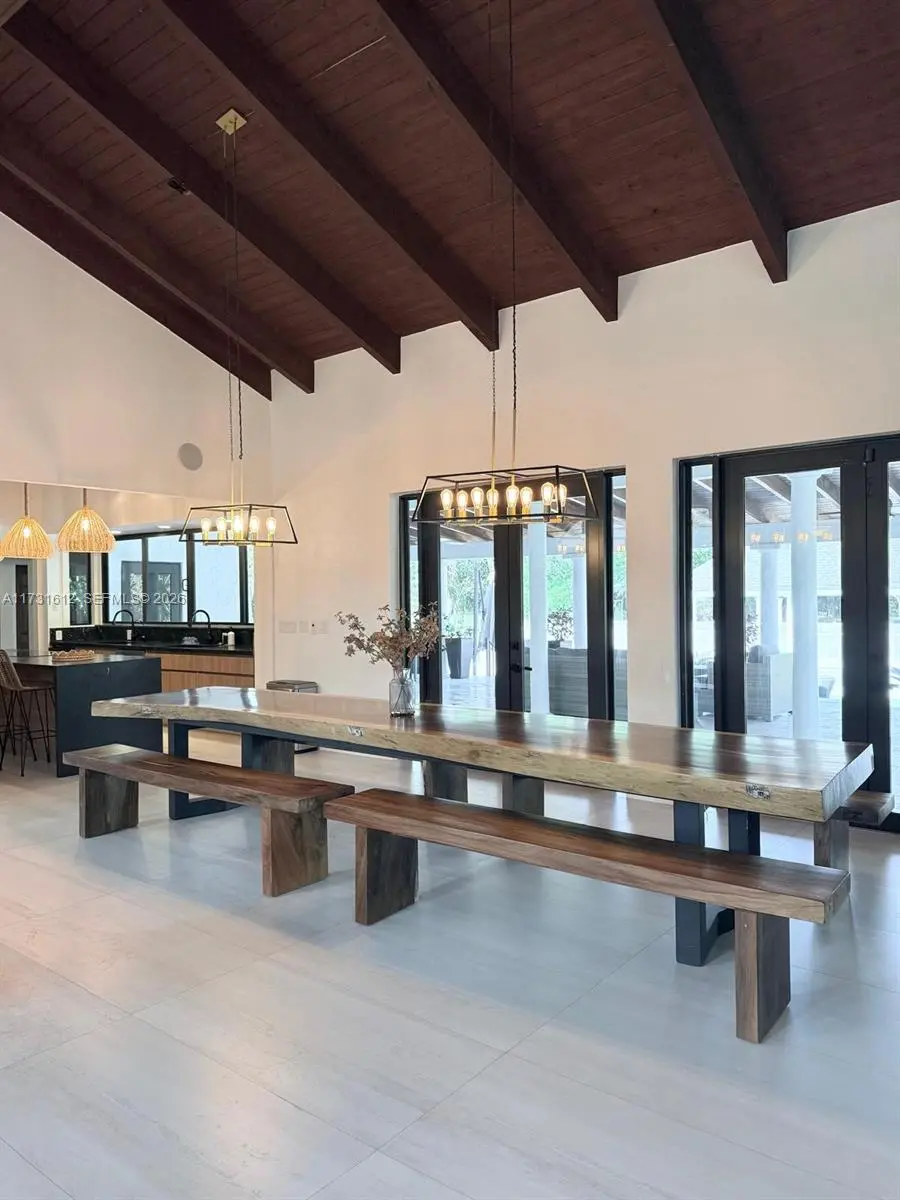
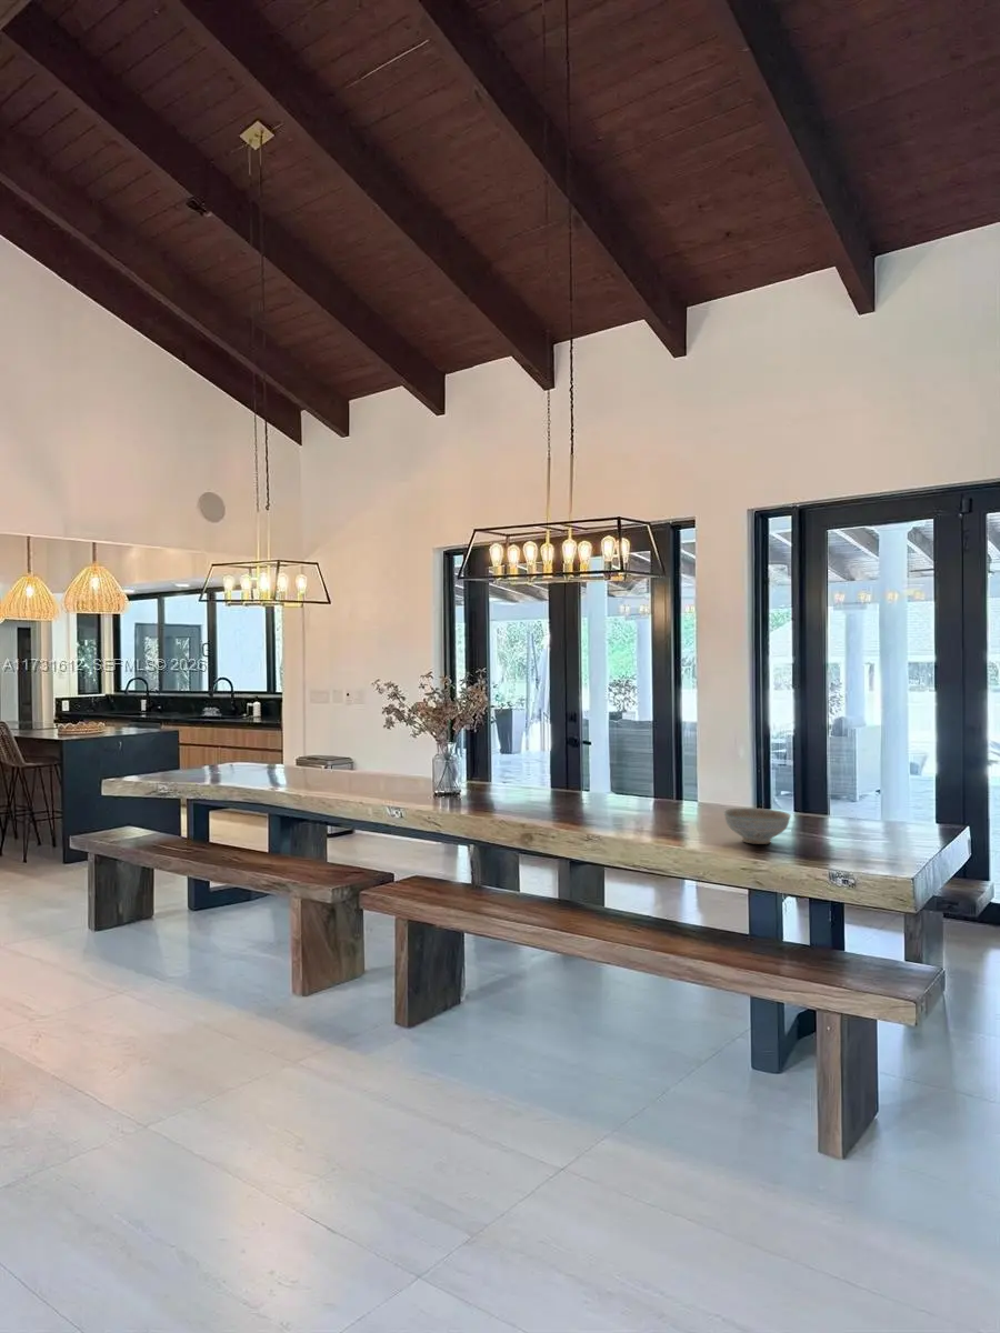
+ decorative bowl [722,808,792,845]
